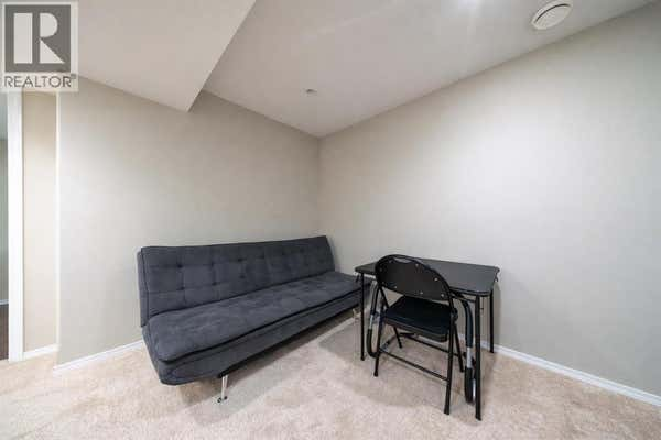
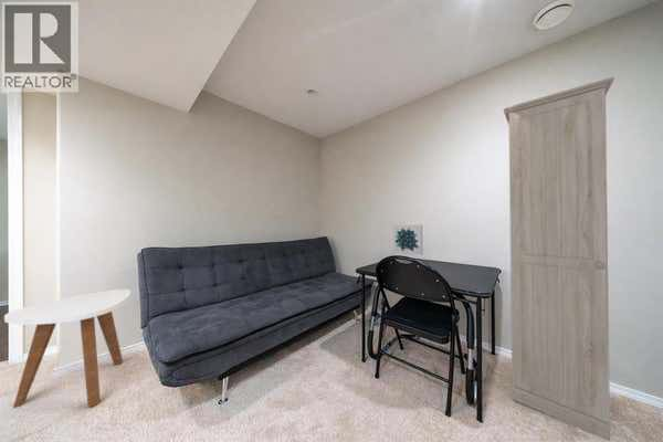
+ wall art [392,224,424,256]
+ side table [3,288,131,409]
+ cabinet [503,76,615,442]
